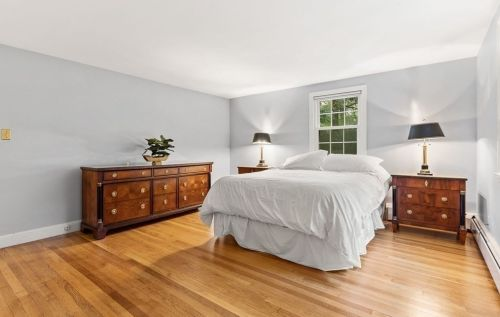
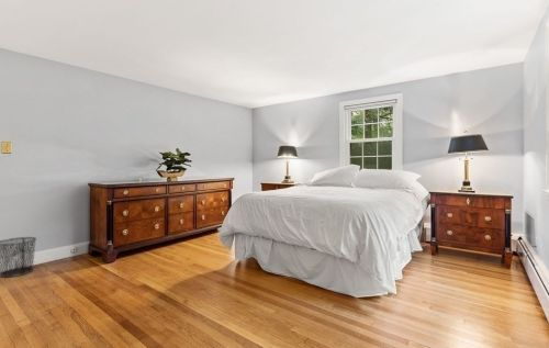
+ waste bin [0,236,37,278]
